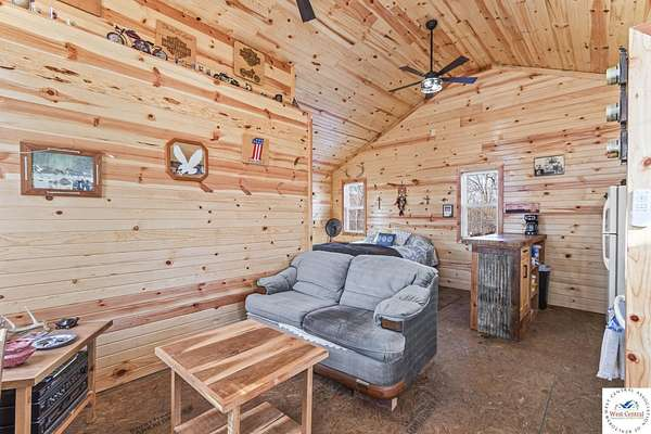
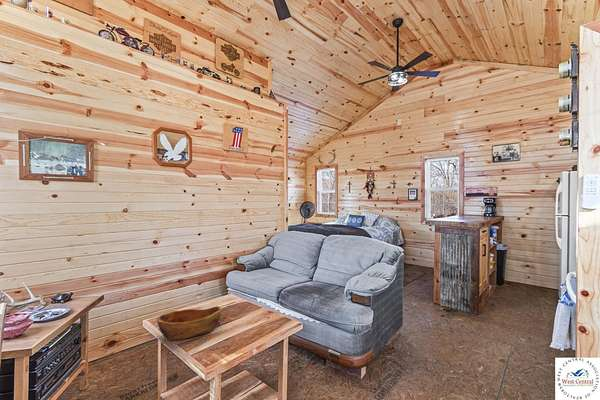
+ wooden bowl [156,305,222,341]
